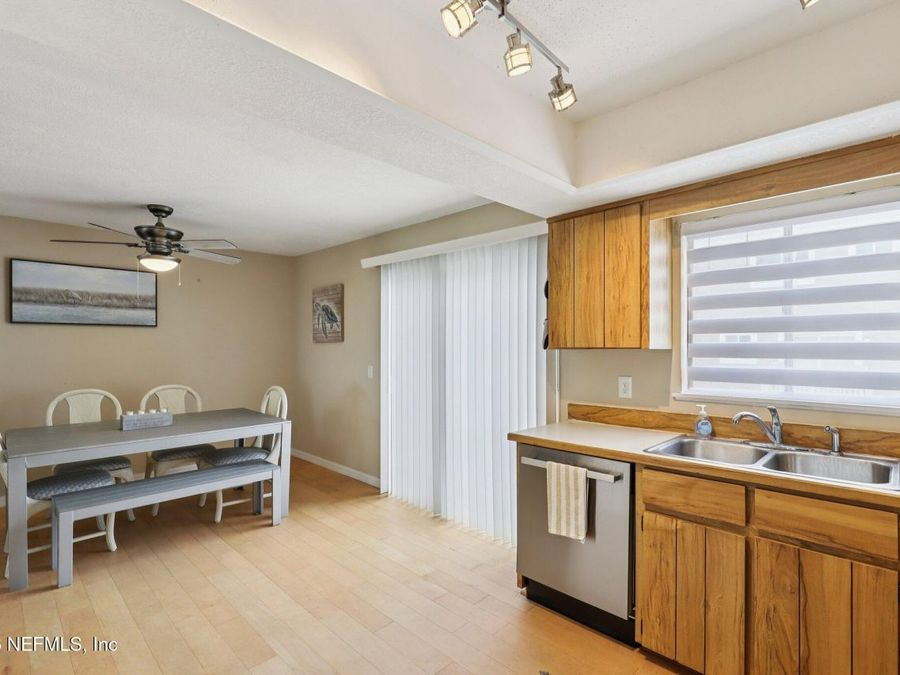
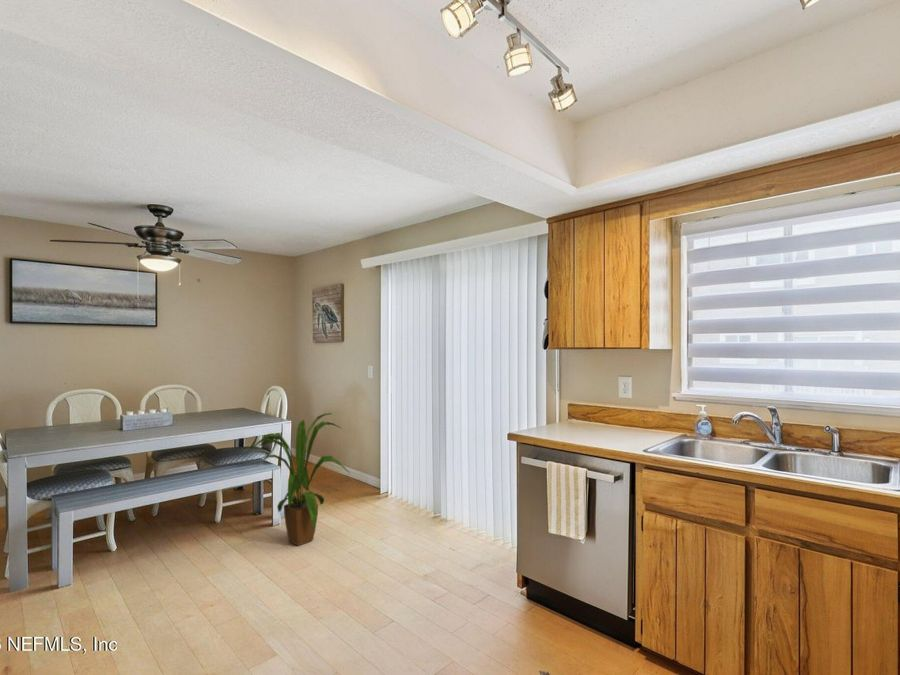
+ house plant [245,412,350,547]
